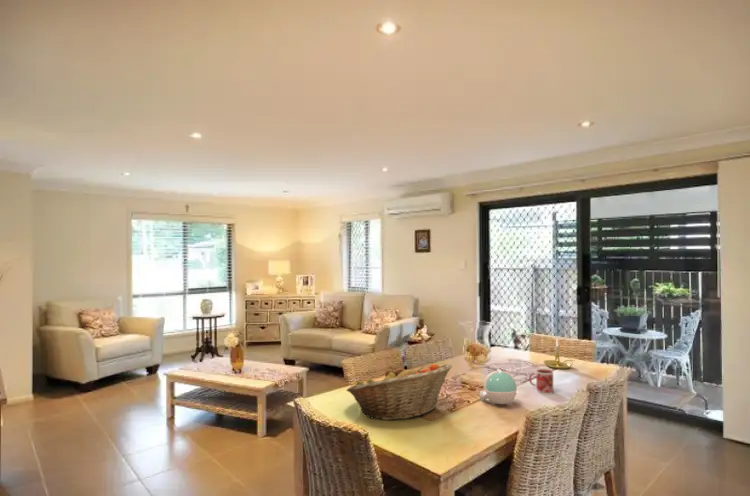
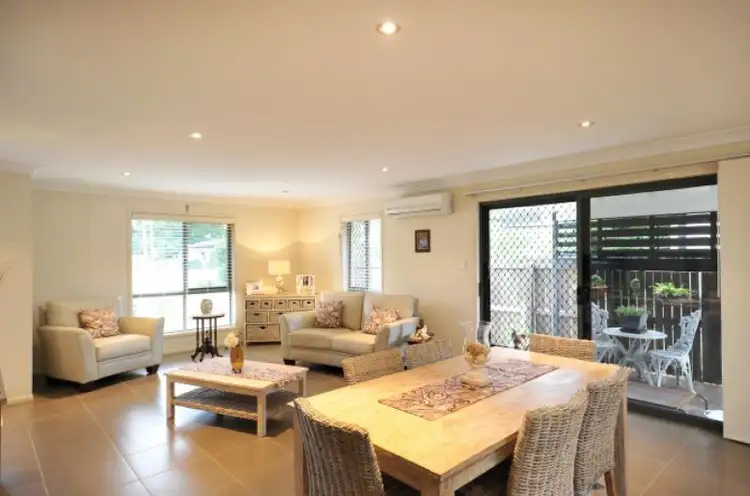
- teapot [478,368,520,405]
- mug [528,368,554,395]
- fruit basket [345,363,453,421]
- candle holder [543,339,575,370]
